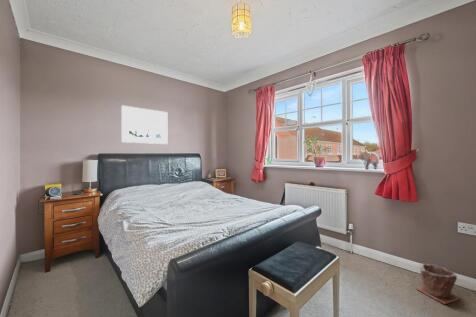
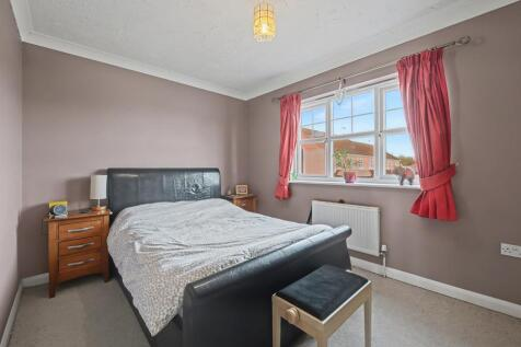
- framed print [121,104,168,145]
- plant pot [415,263,461,305]
